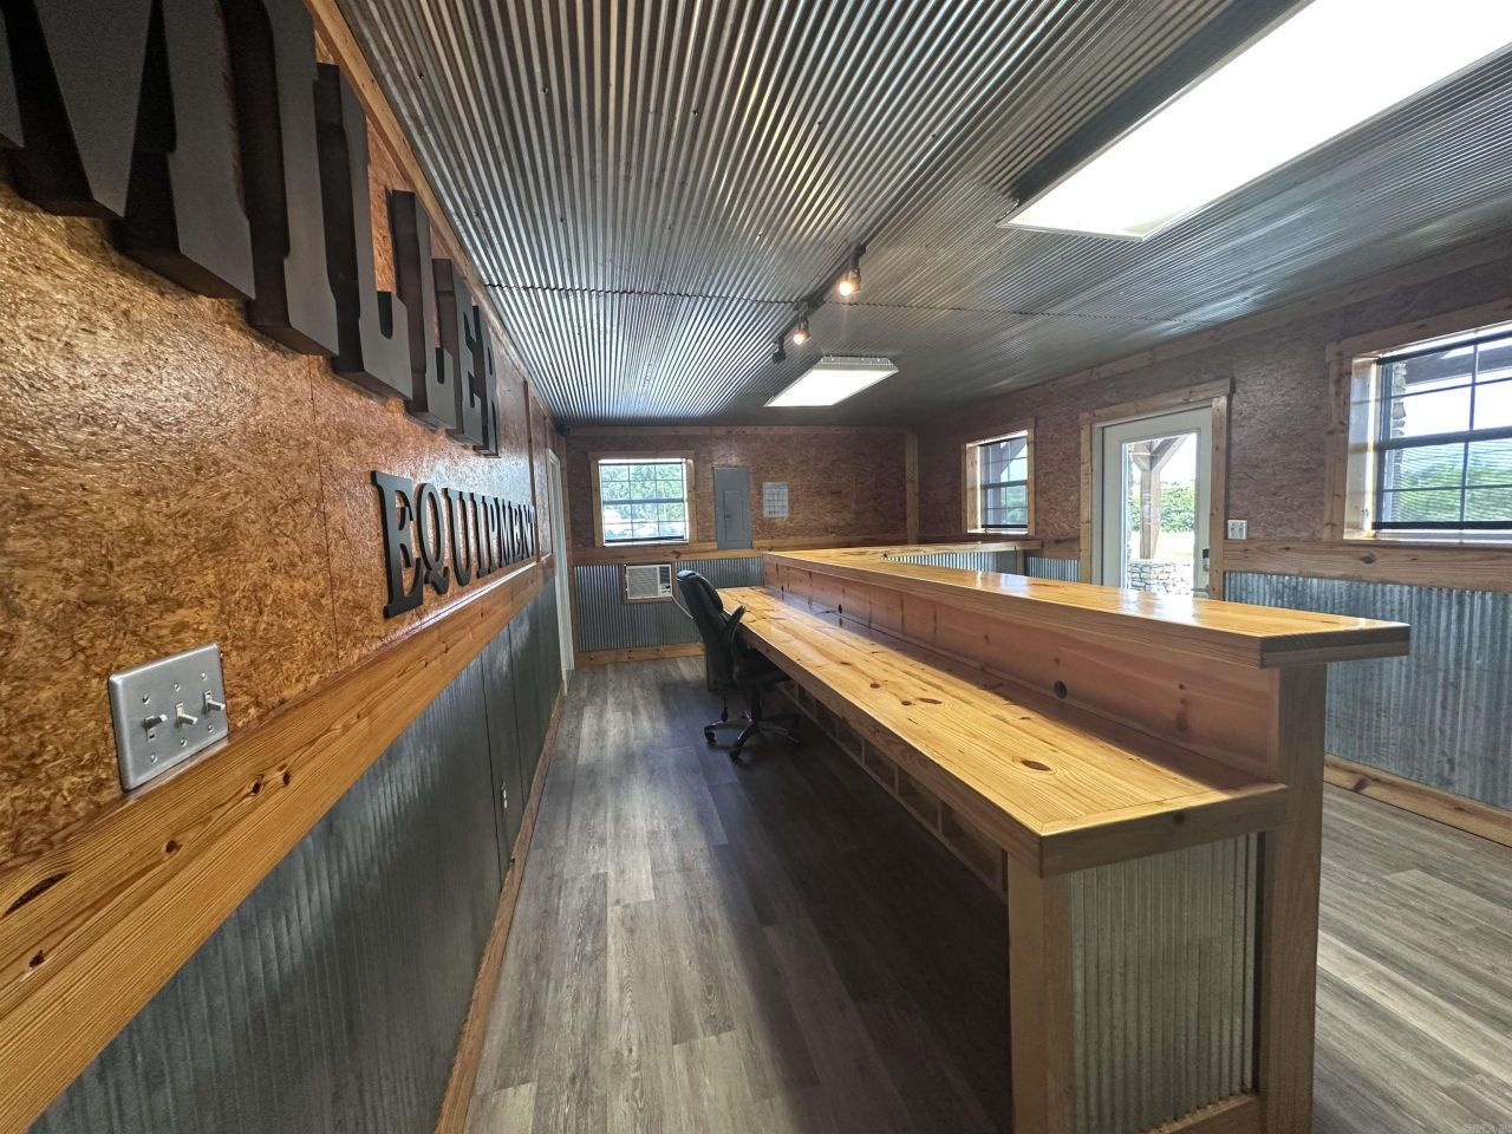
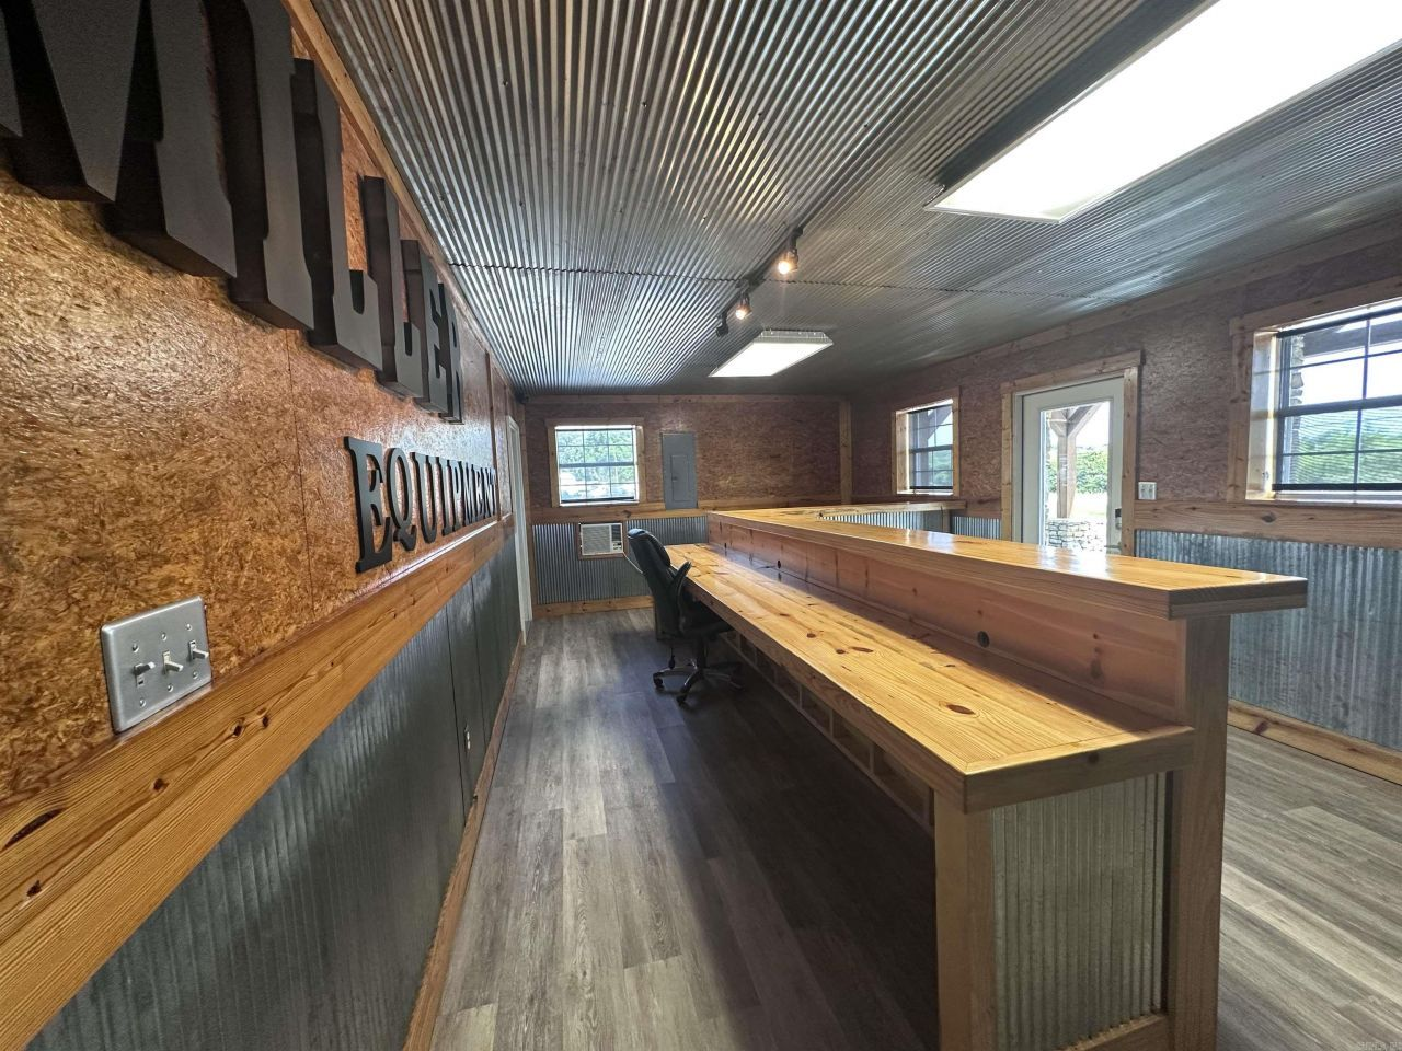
- calendar [761,474,791,518]
